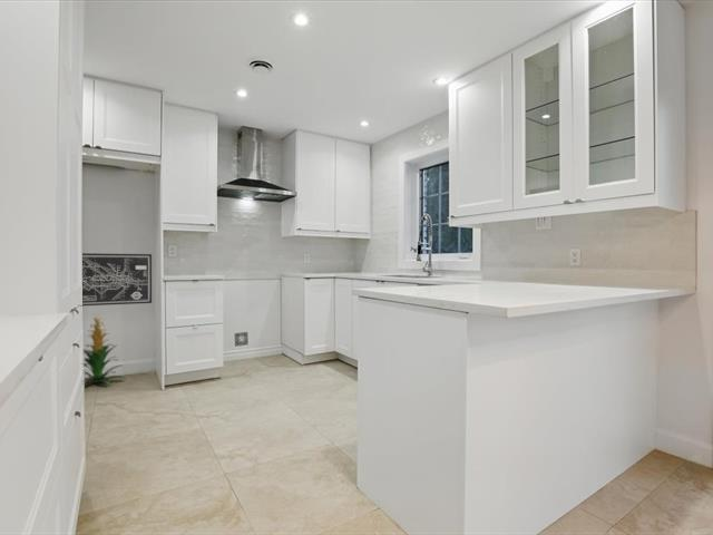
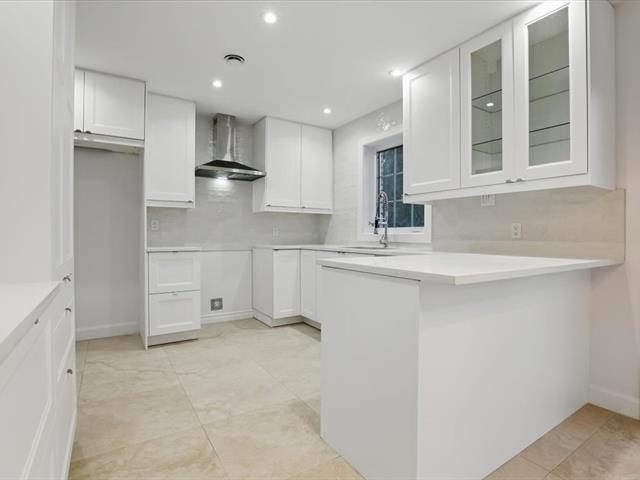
- indoor plant [82,313,127,386]
- wall art [81,252,153,307]
